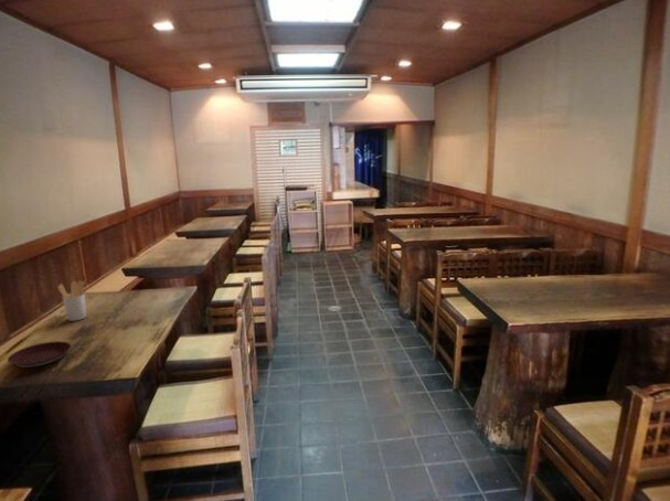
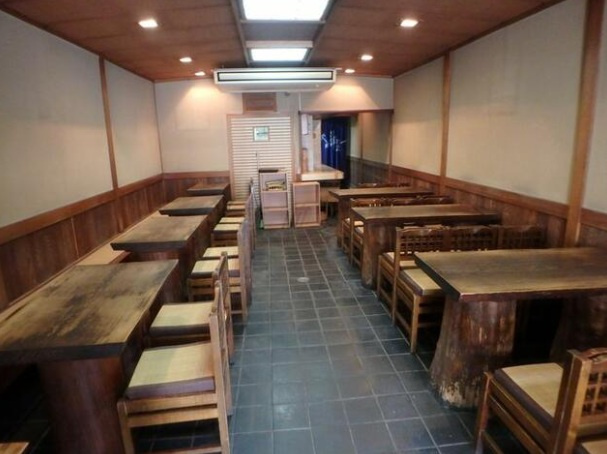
- utensil holder [57,279,88,322]
- plate [7,340,72,369]
